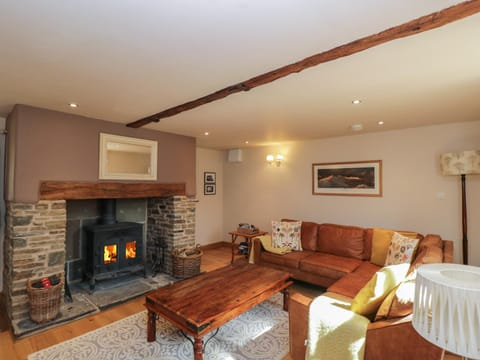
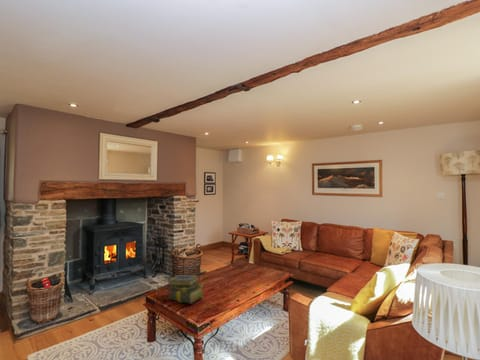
+ stack of books [167,274,205,305]
